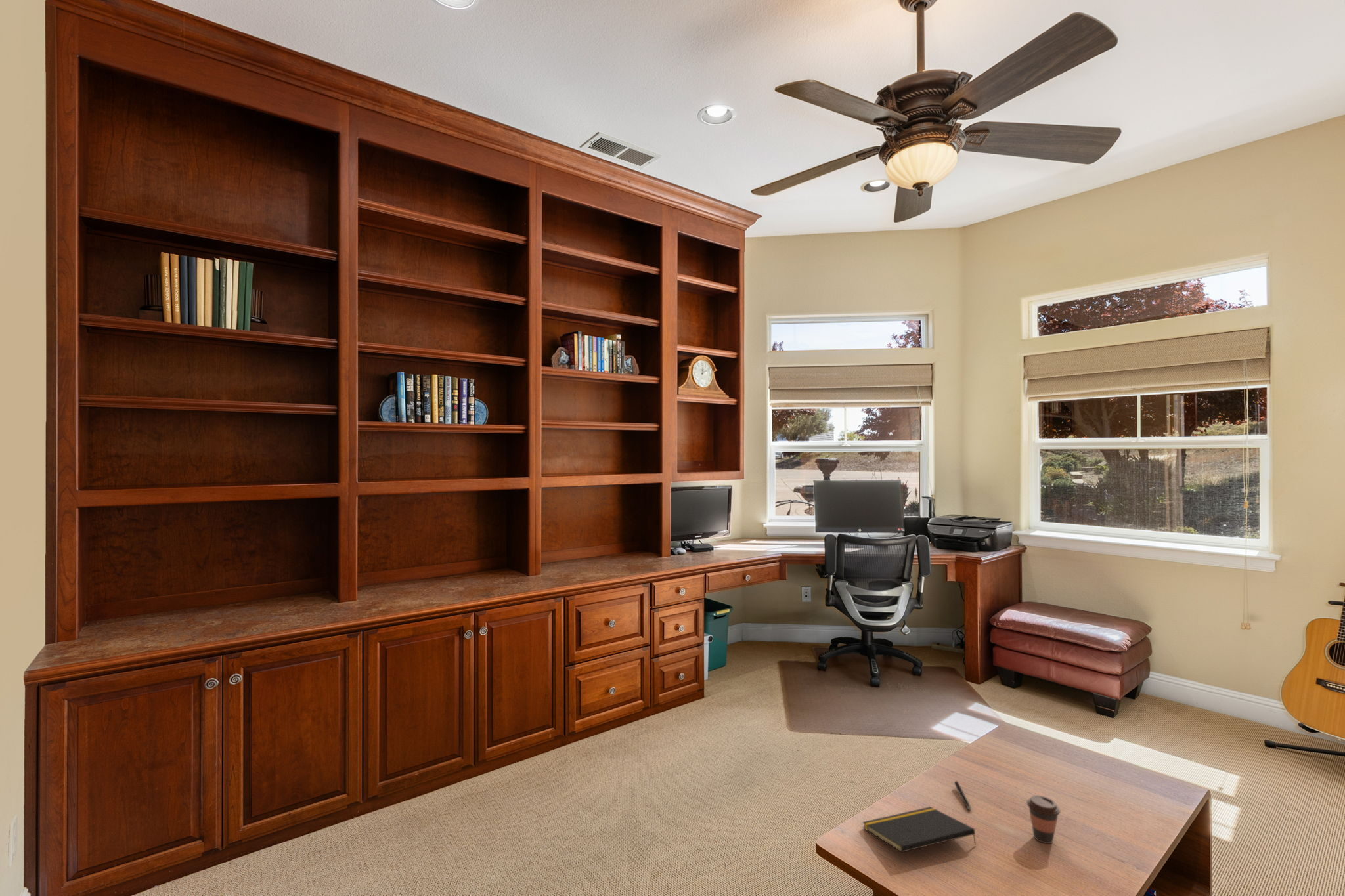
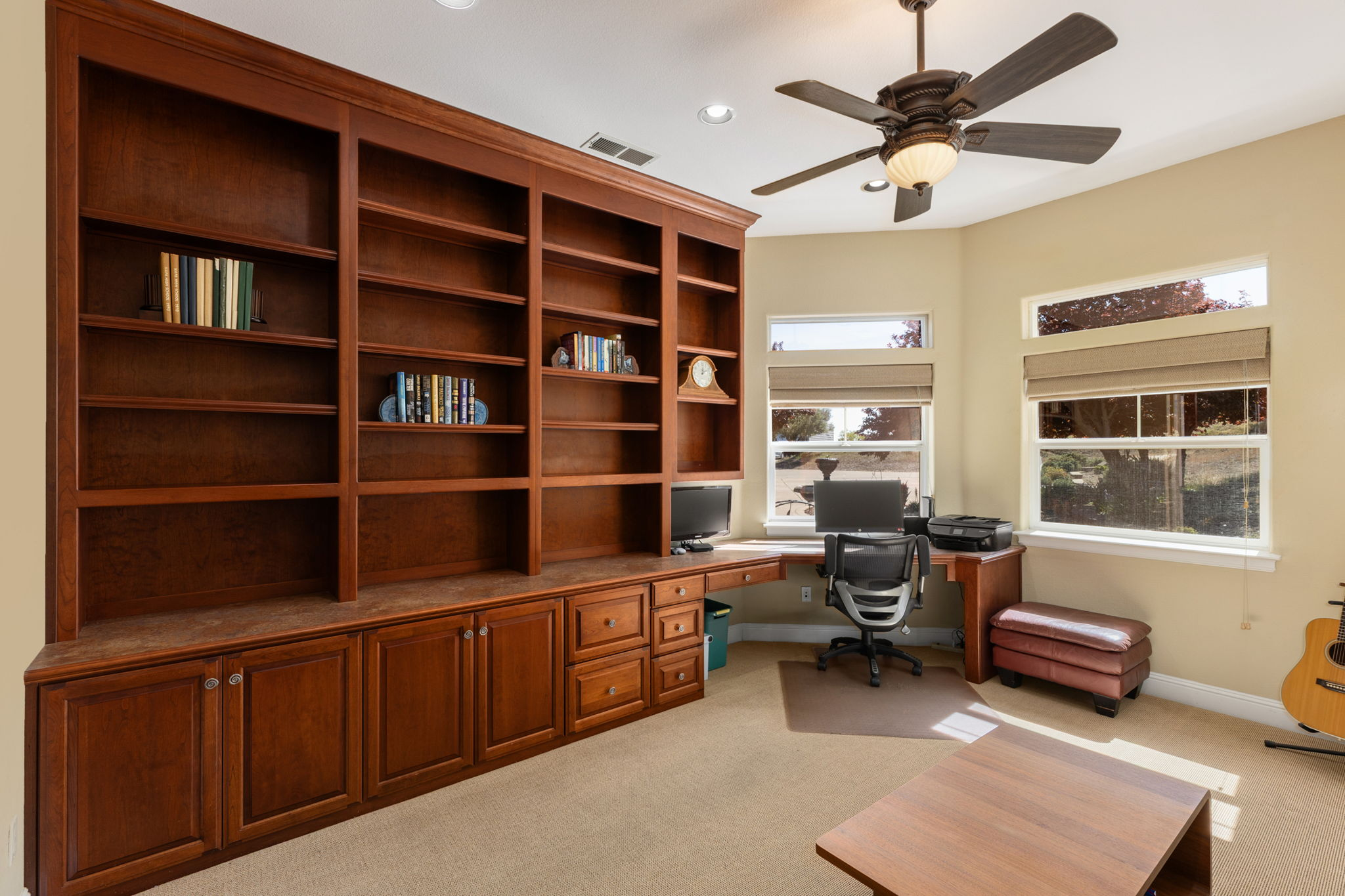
- notepad [862,806,977,853]
- pen [954,780,971,811]
- coffee cup [1026,794,1061,844]
